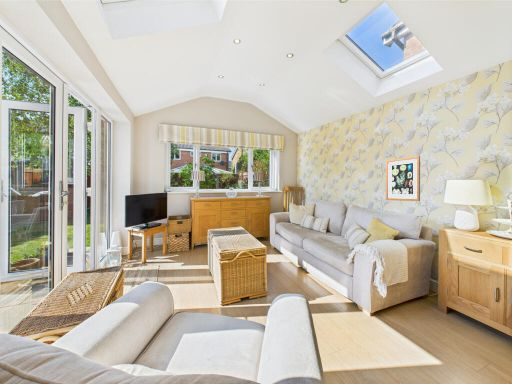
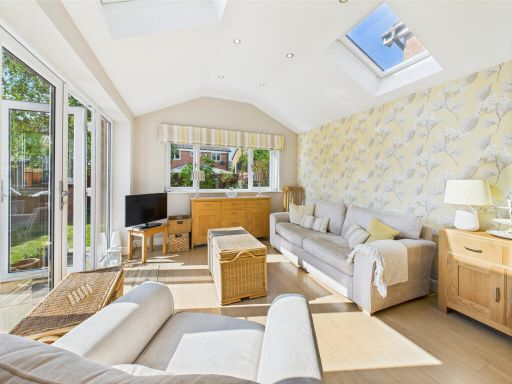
- wall art [385,155,421,202]
